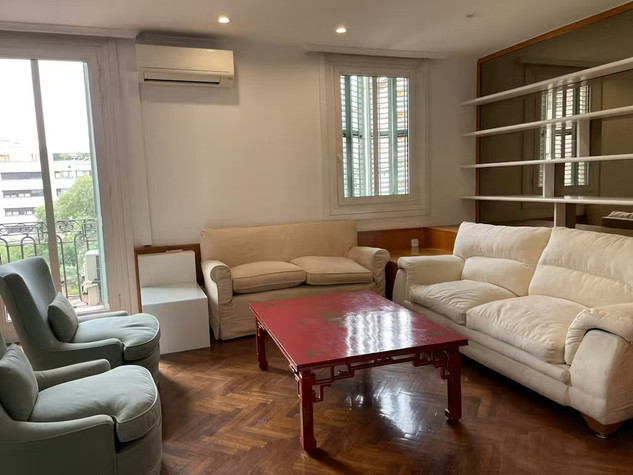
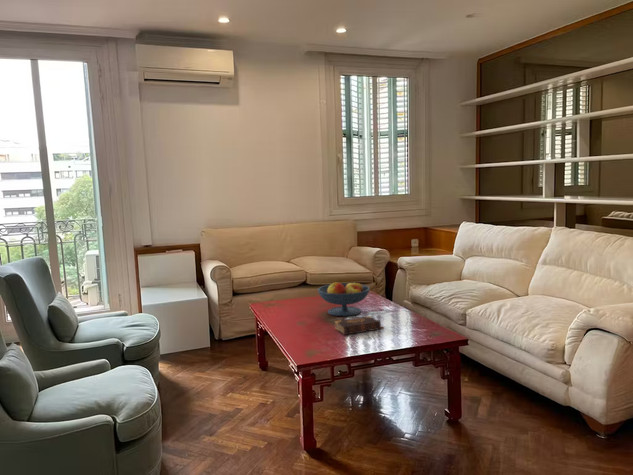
+ book [334,315,385,336]
+ fruit bowl [317,280,371,317]
